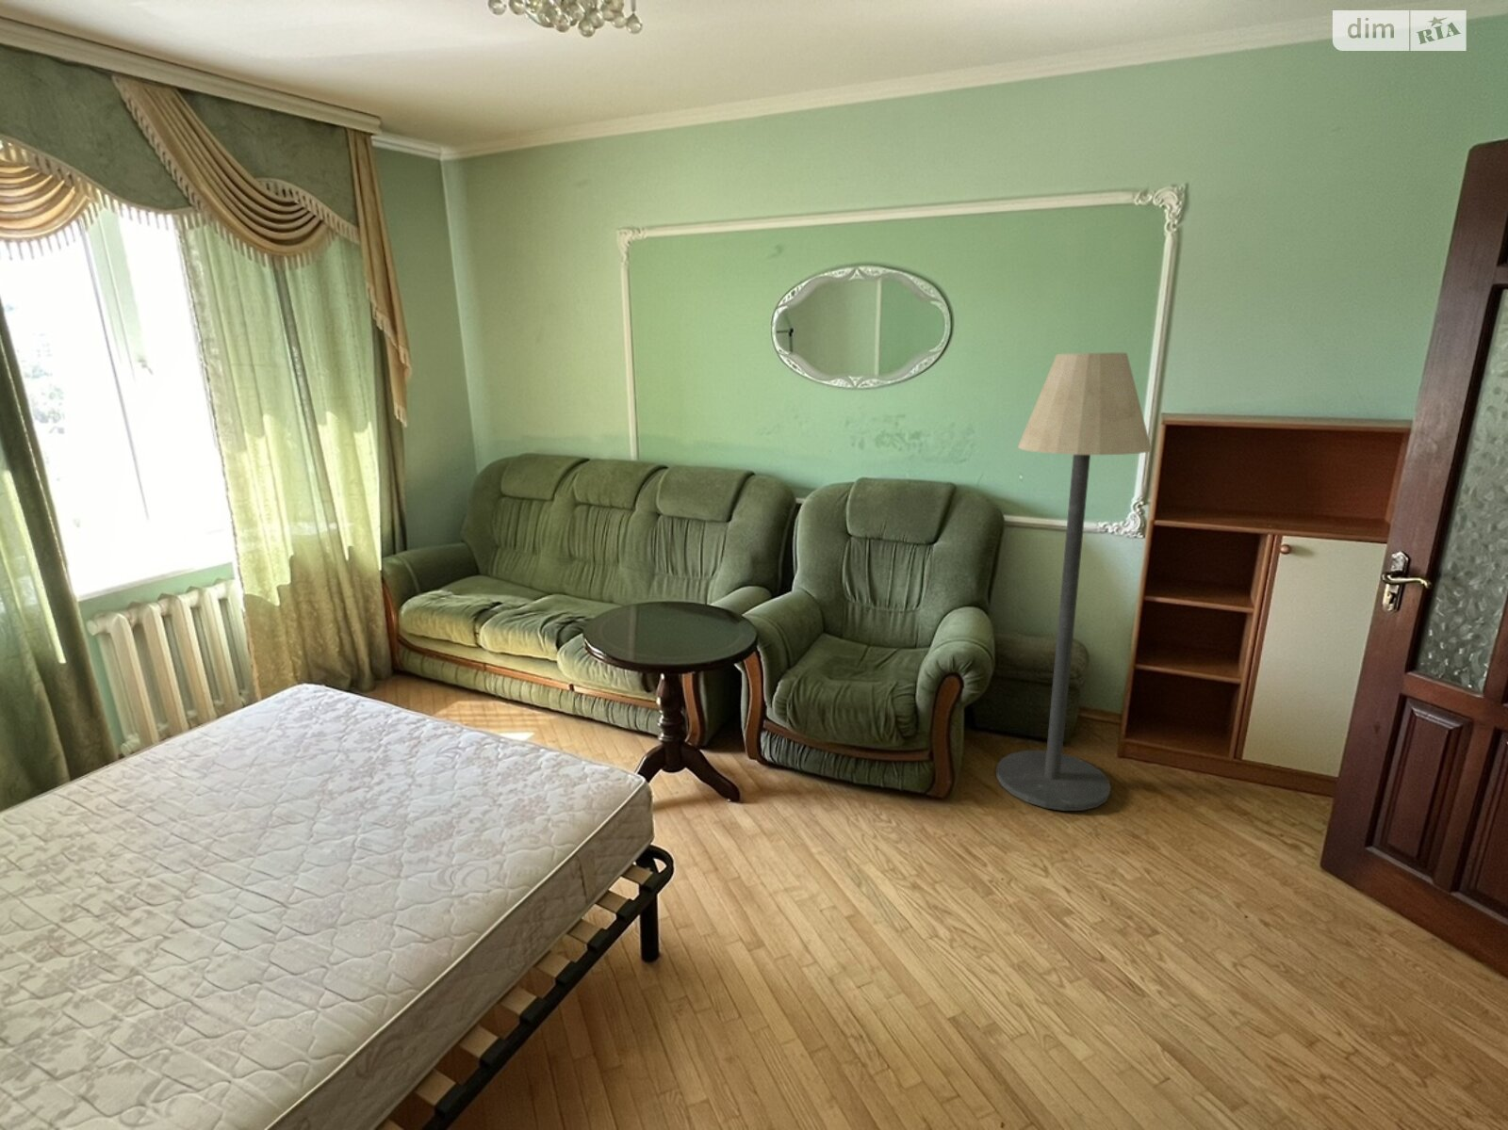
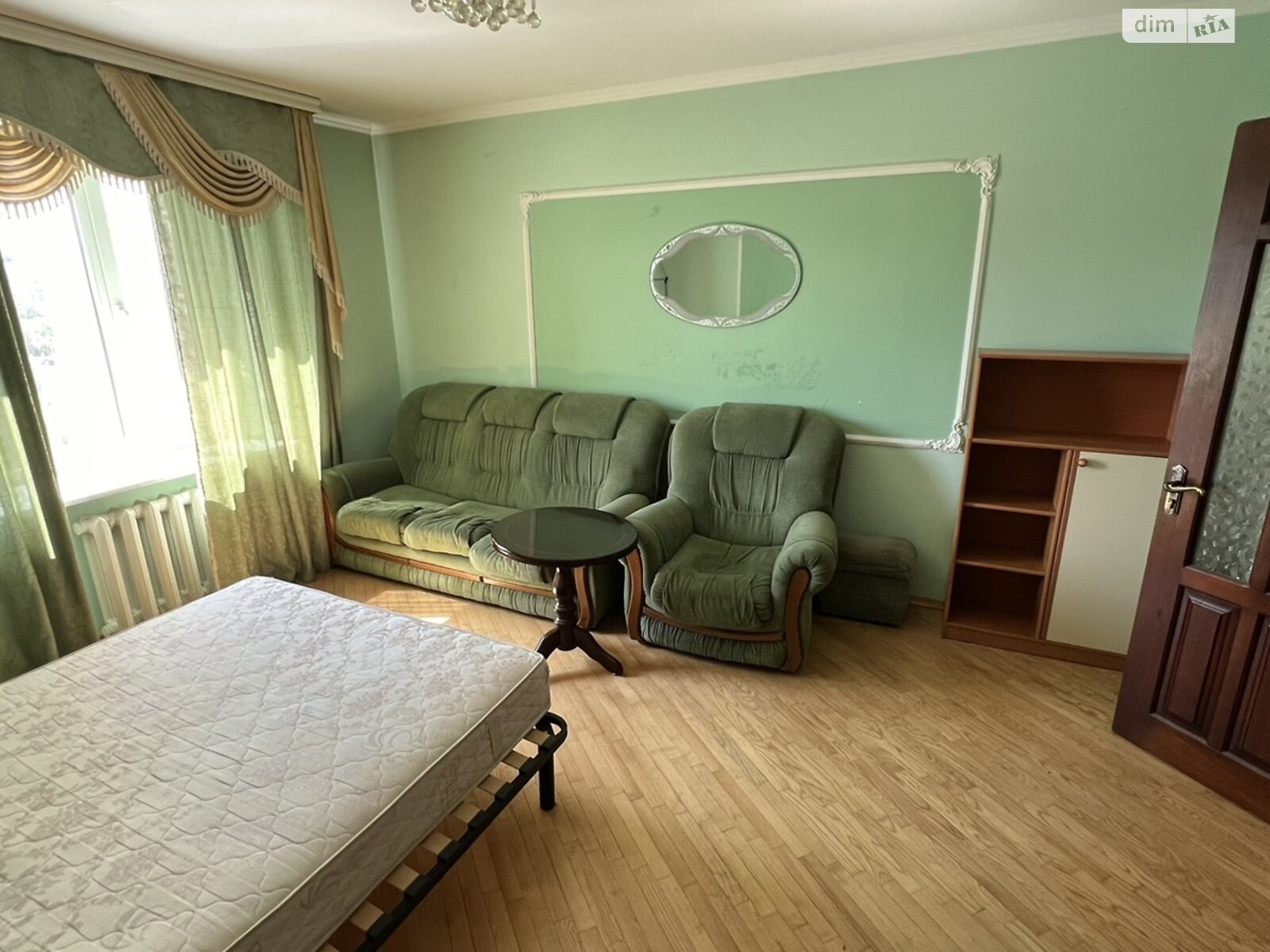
- floor lamp [996,353,1153,812]
